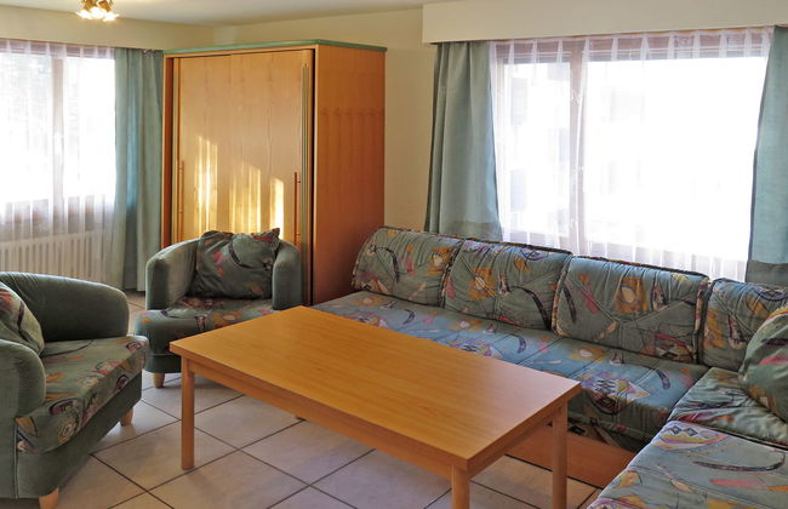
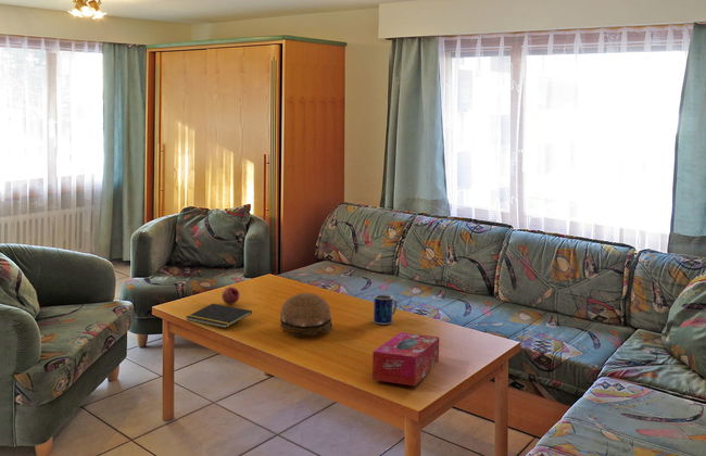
+ decorative bowl [279,292,333,339]
+ fruit [220,286,241,305]
+ mug [373,294,399,326]
+ notepad [186,303,253,329]
+ tissue box [371,331,440,388]
